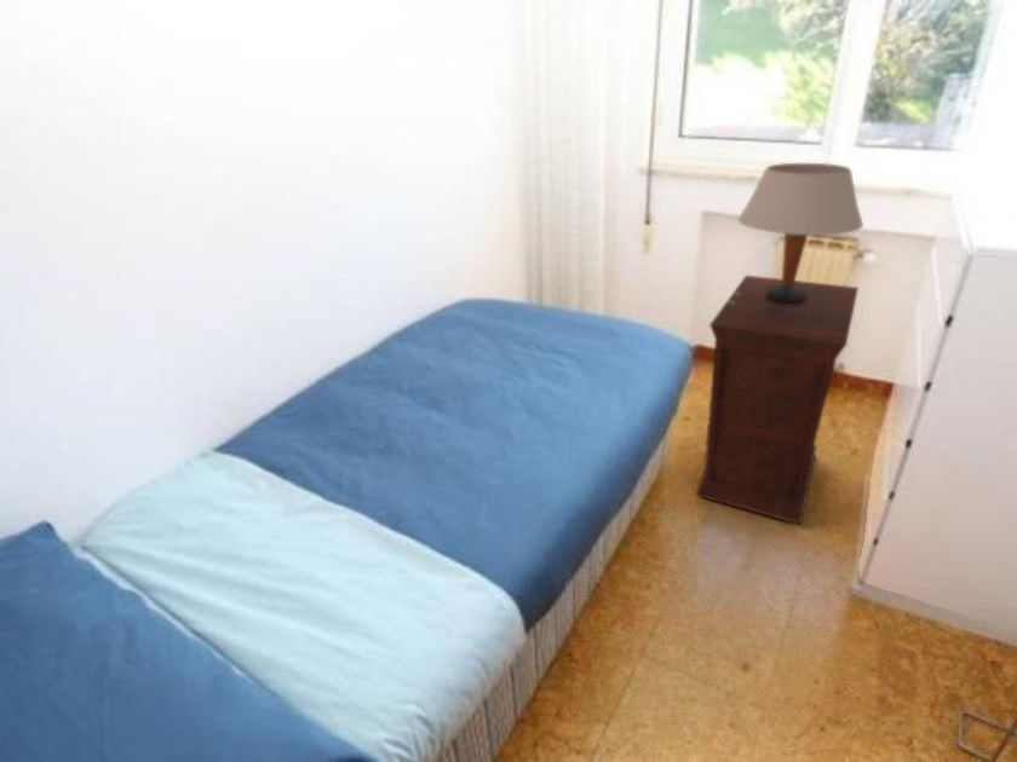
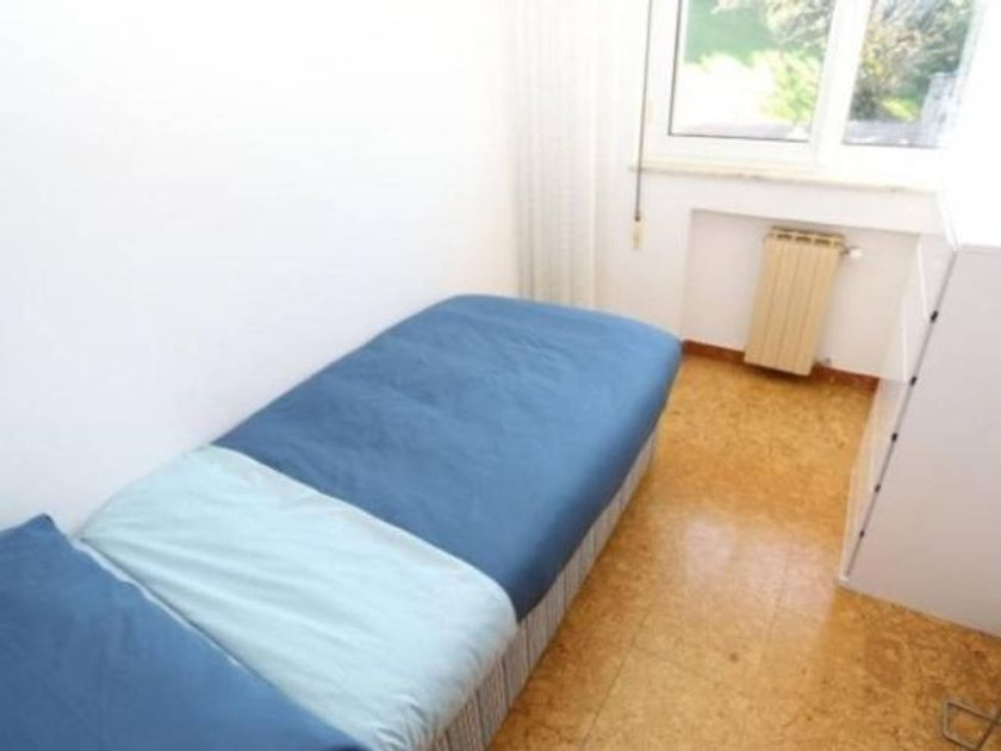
- table lamp [736,162,864,301]
- nightstand [695,275,860,526]
